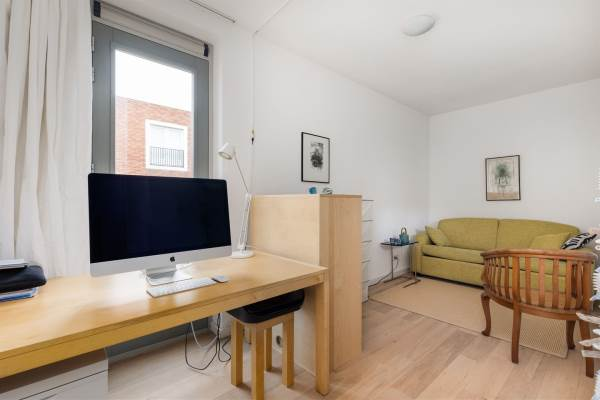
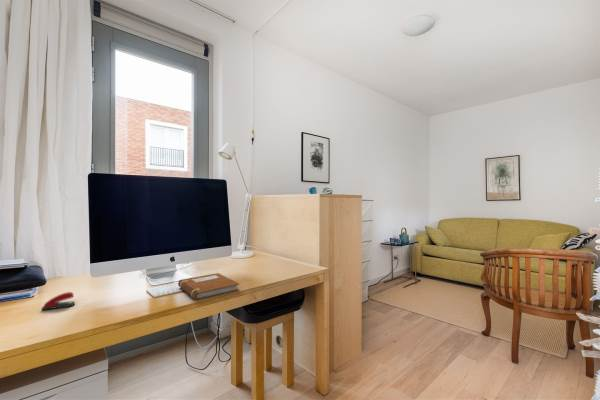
+ notebook [177,272,240,302]
+ stapler [41,291,76,311]
